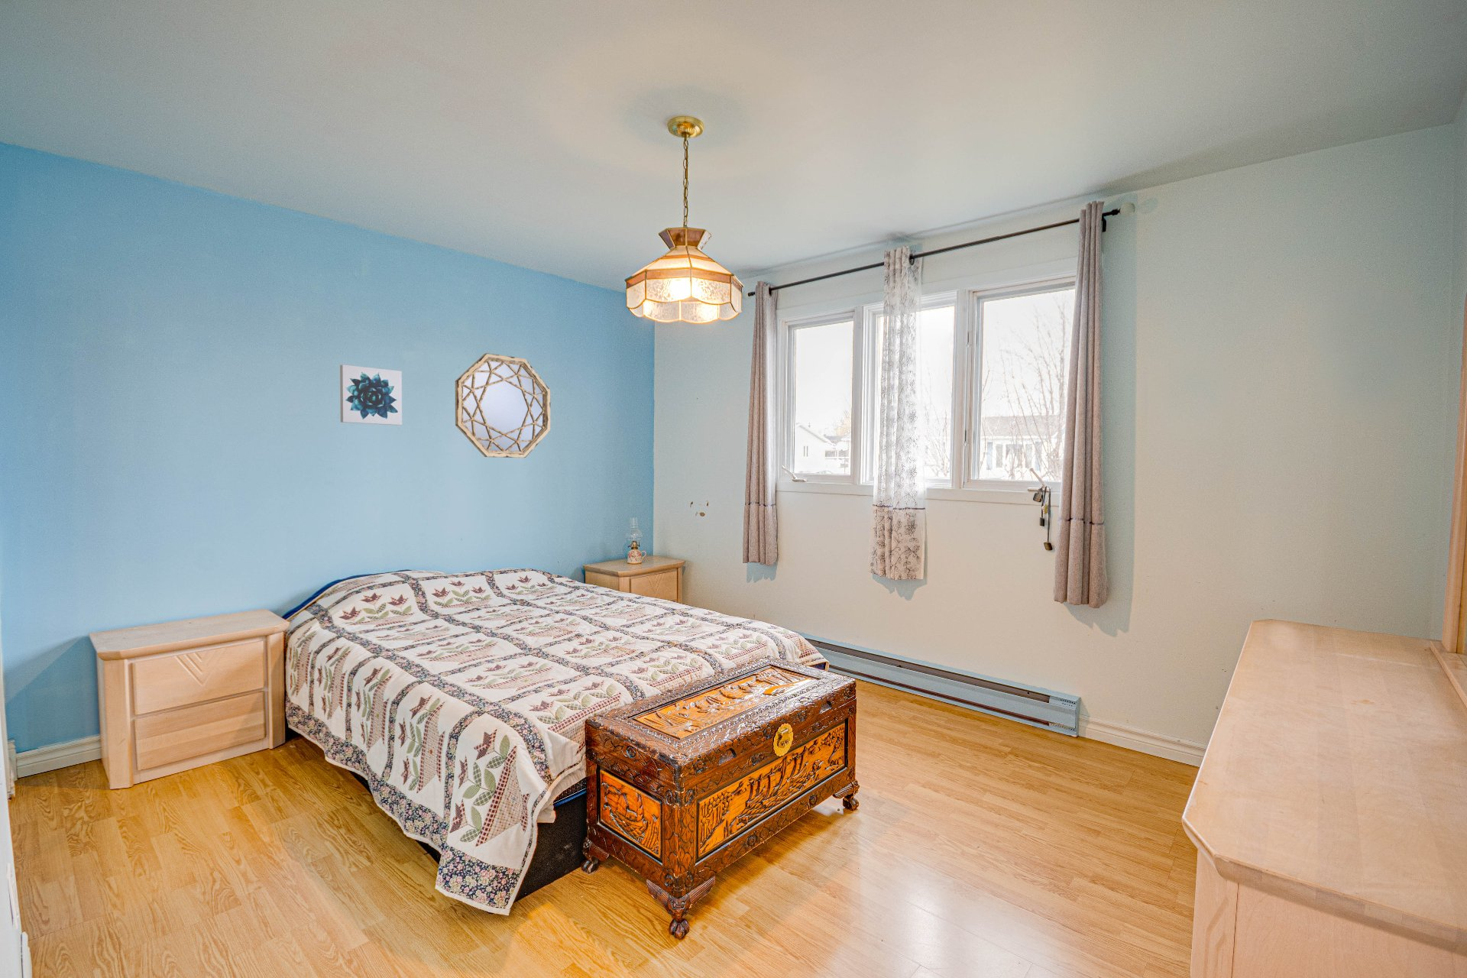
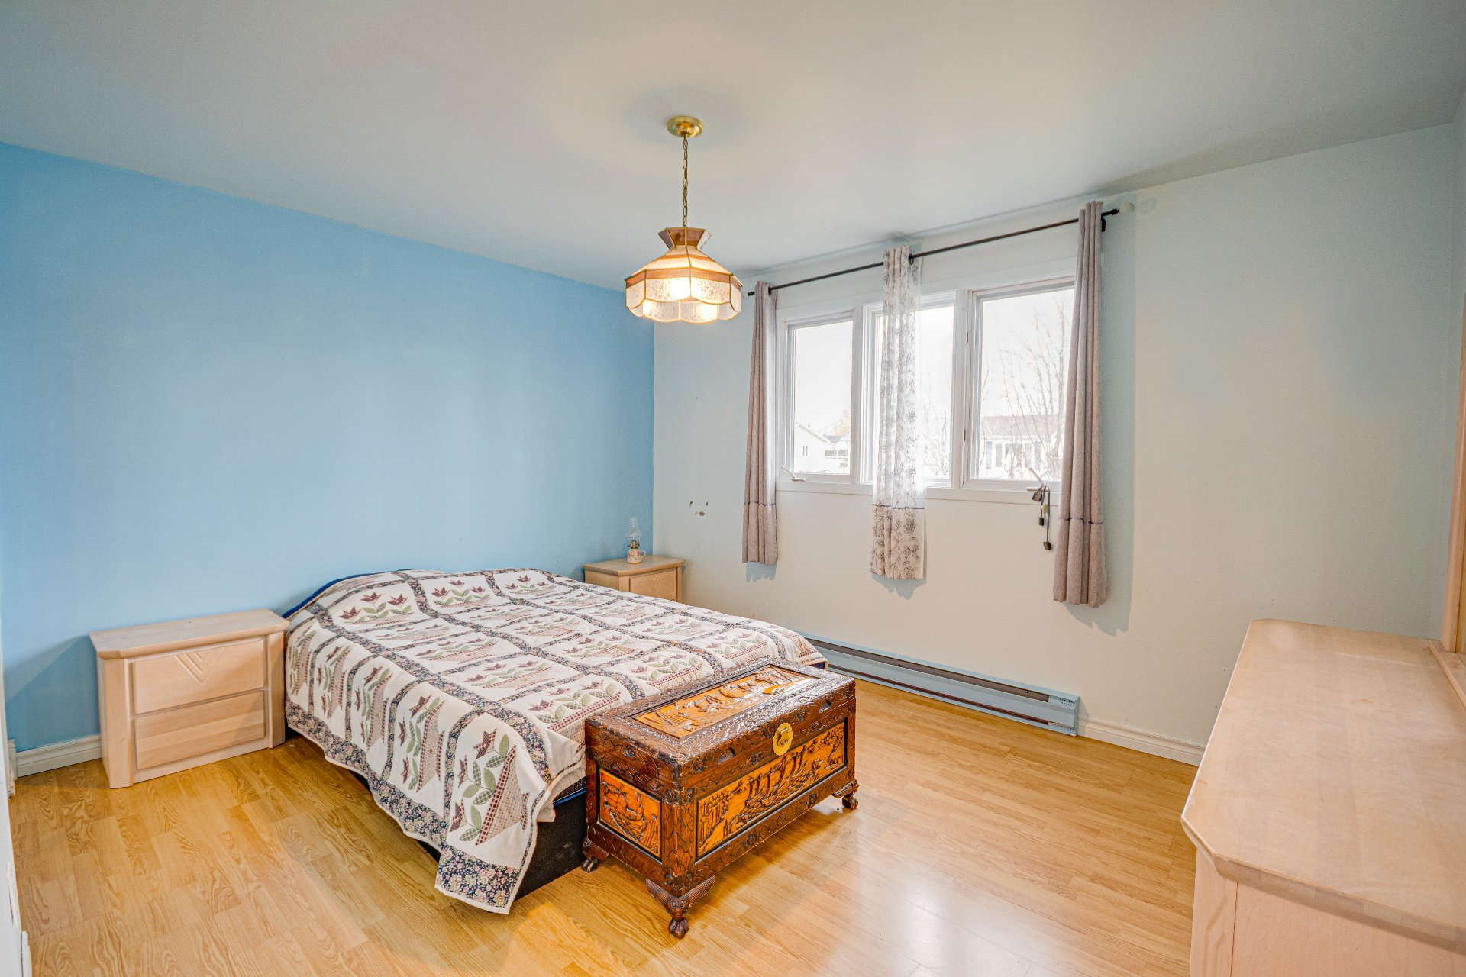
- home mirror [454,353,551,458]
- wall art [339,363,403,427]
